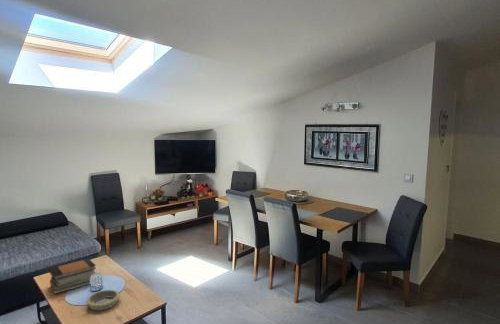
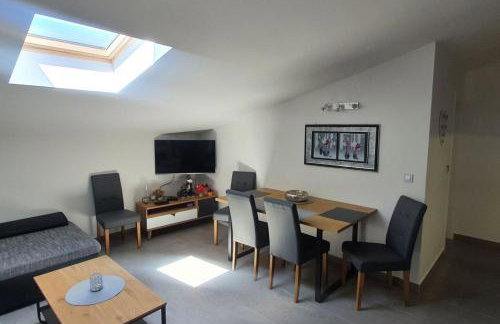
- book stack [48,258,97,295]
- decorative bowl [85,289,121,311]
